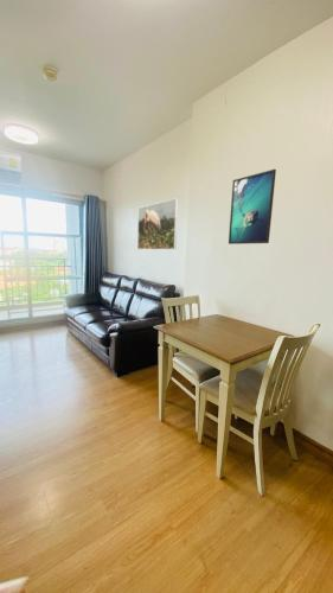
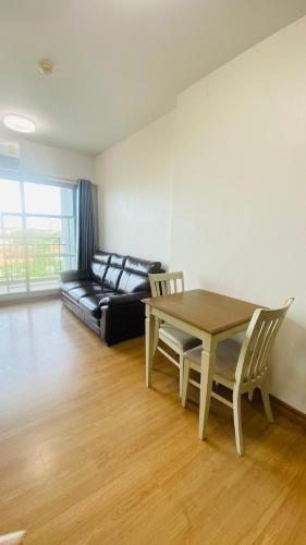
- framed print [228,168,277,246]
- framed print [136,197,179,250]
